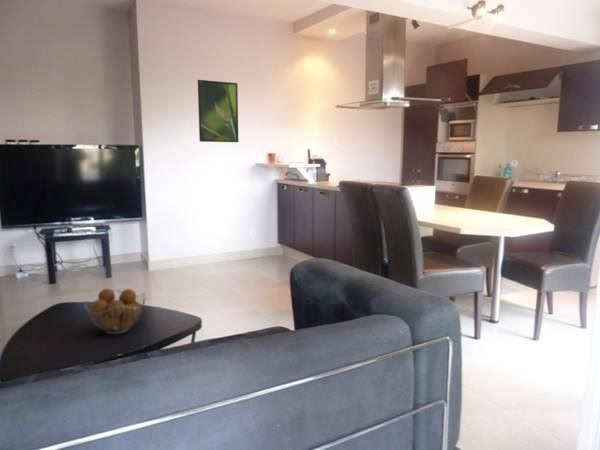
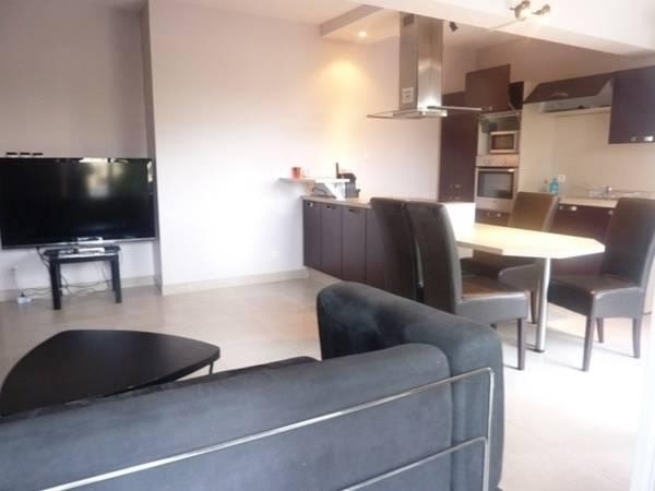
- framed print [197,79,239,143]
- fruit basket [83,288,147,335]
